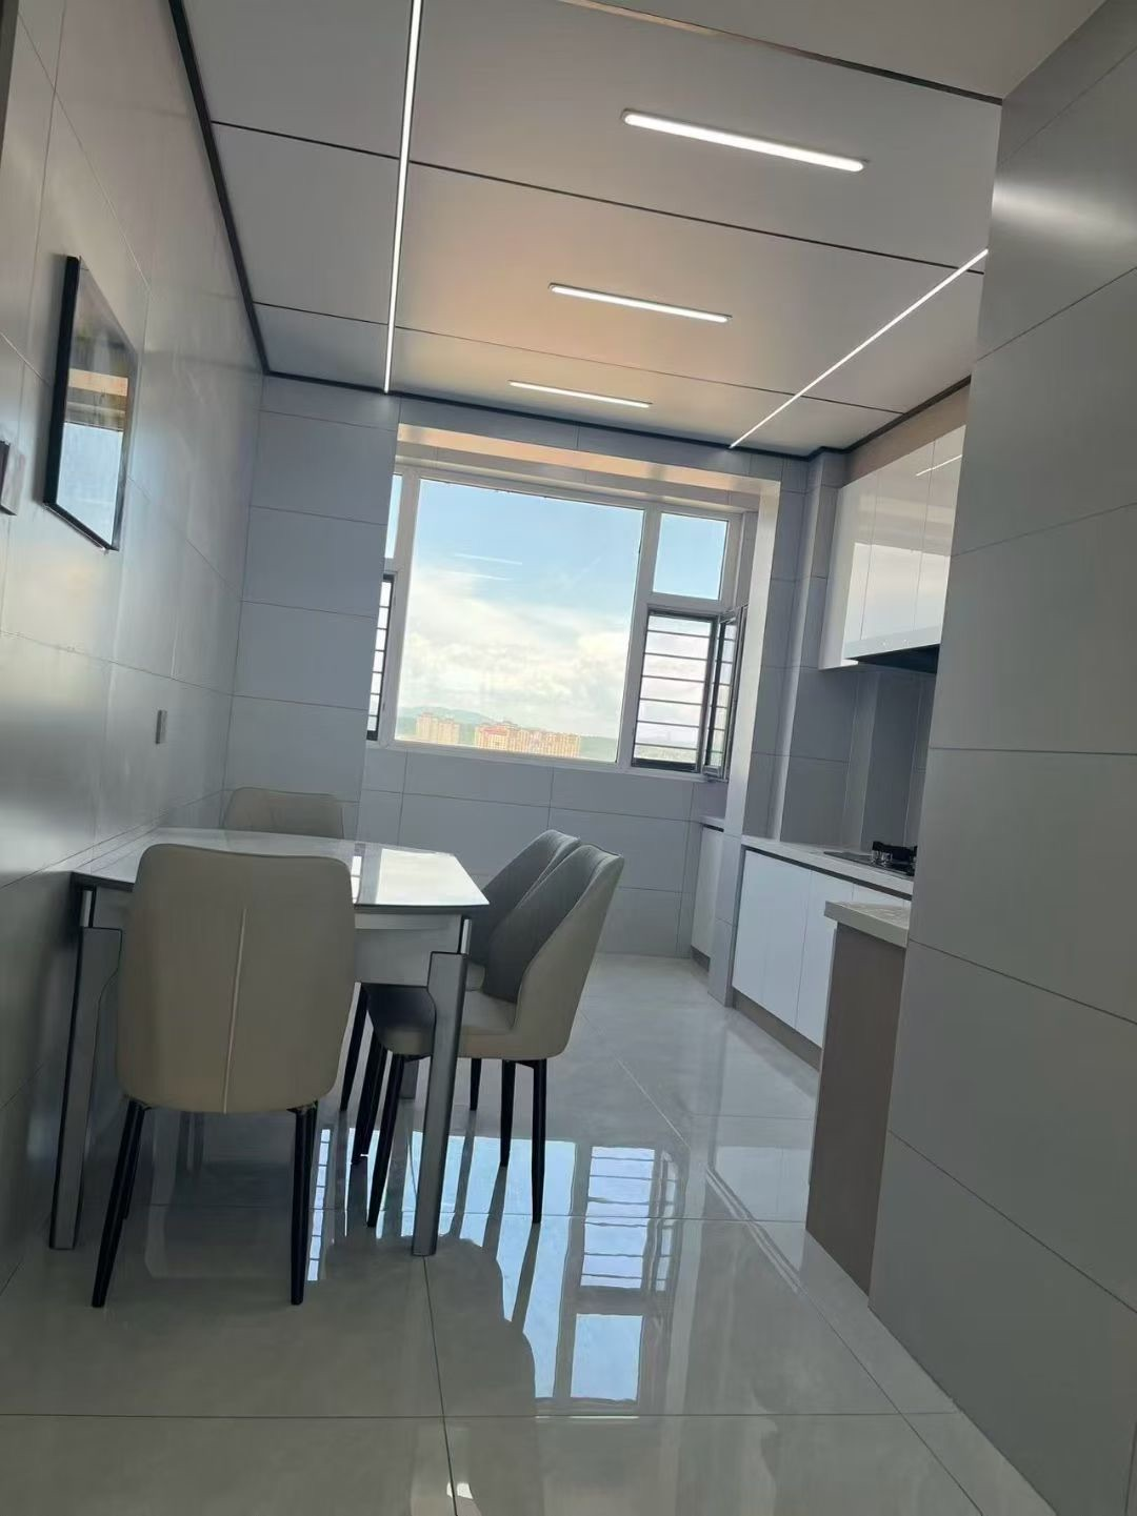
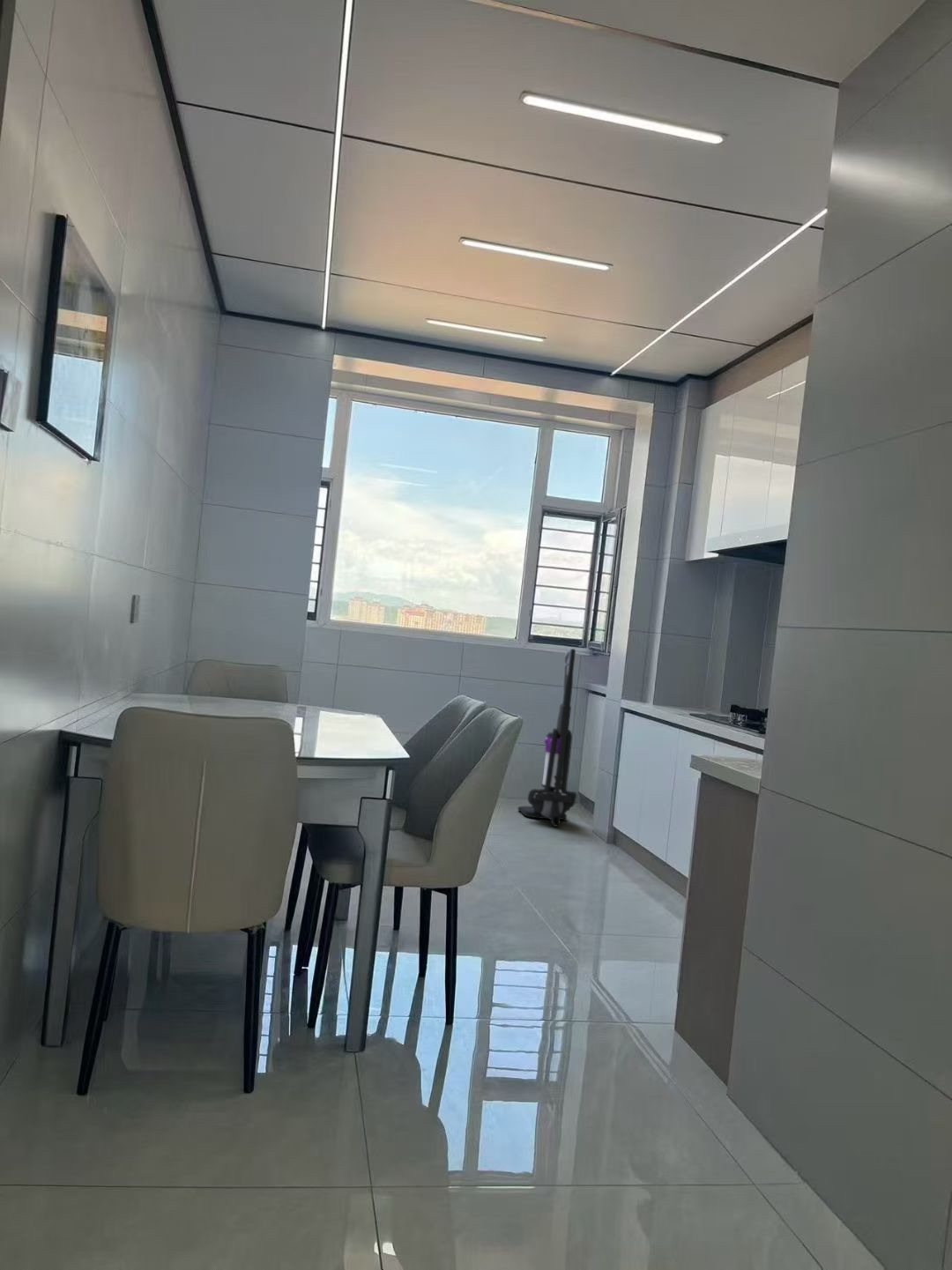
+ vacuum cleaner [517,648,577,828]
